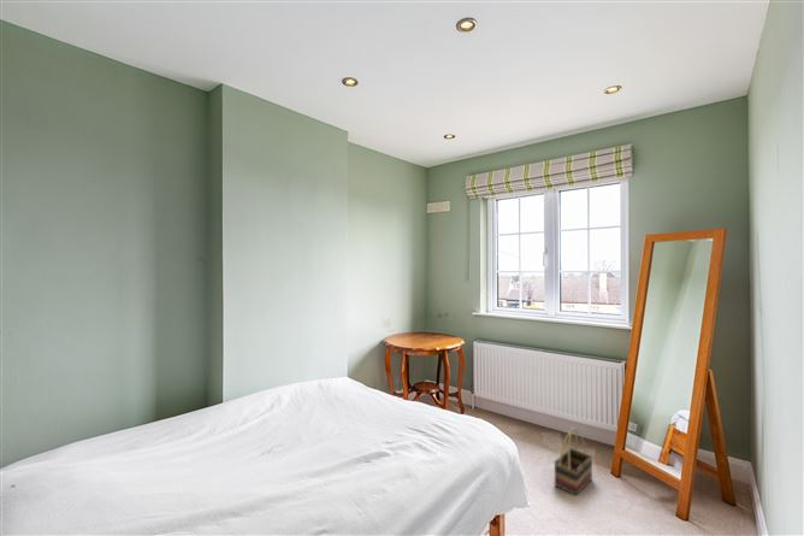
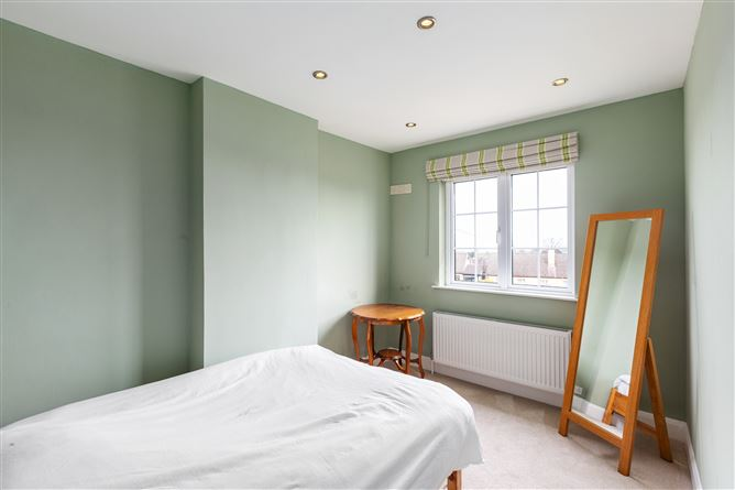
- basket [552,426,593,496]
